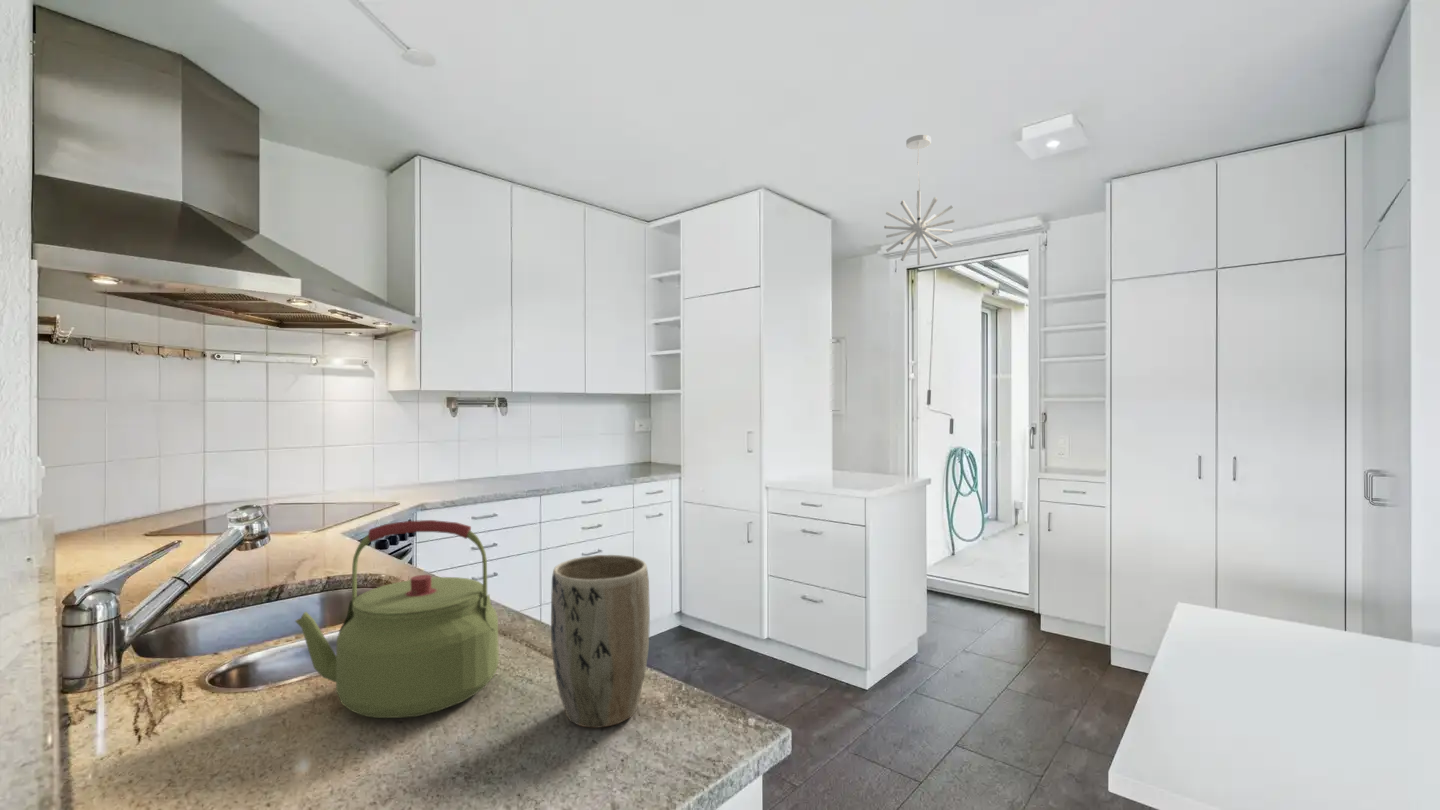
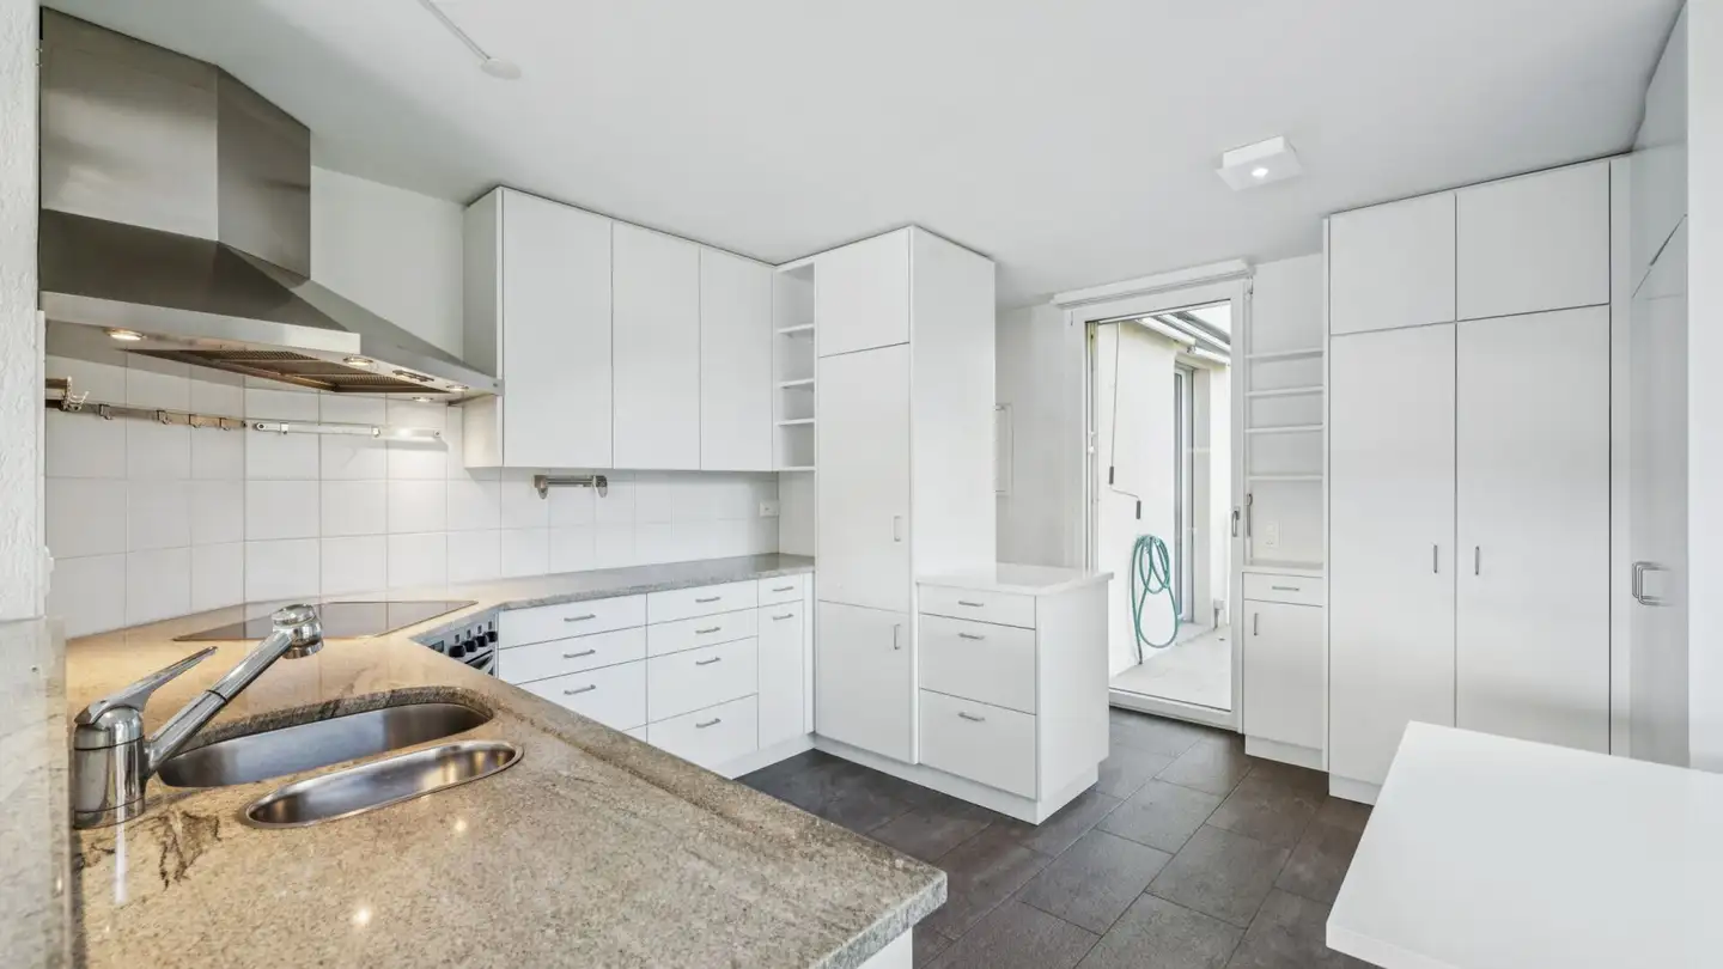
- plant pot [550,554,651,729]
- kettle [294,519,500,719]
- pendant light [883,134,955,266]
